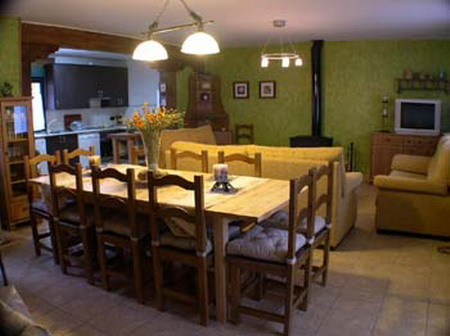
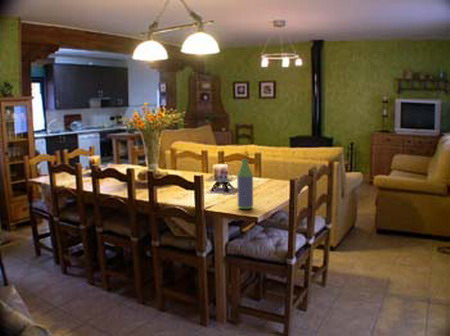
+ bottle [236,158,254,210]
